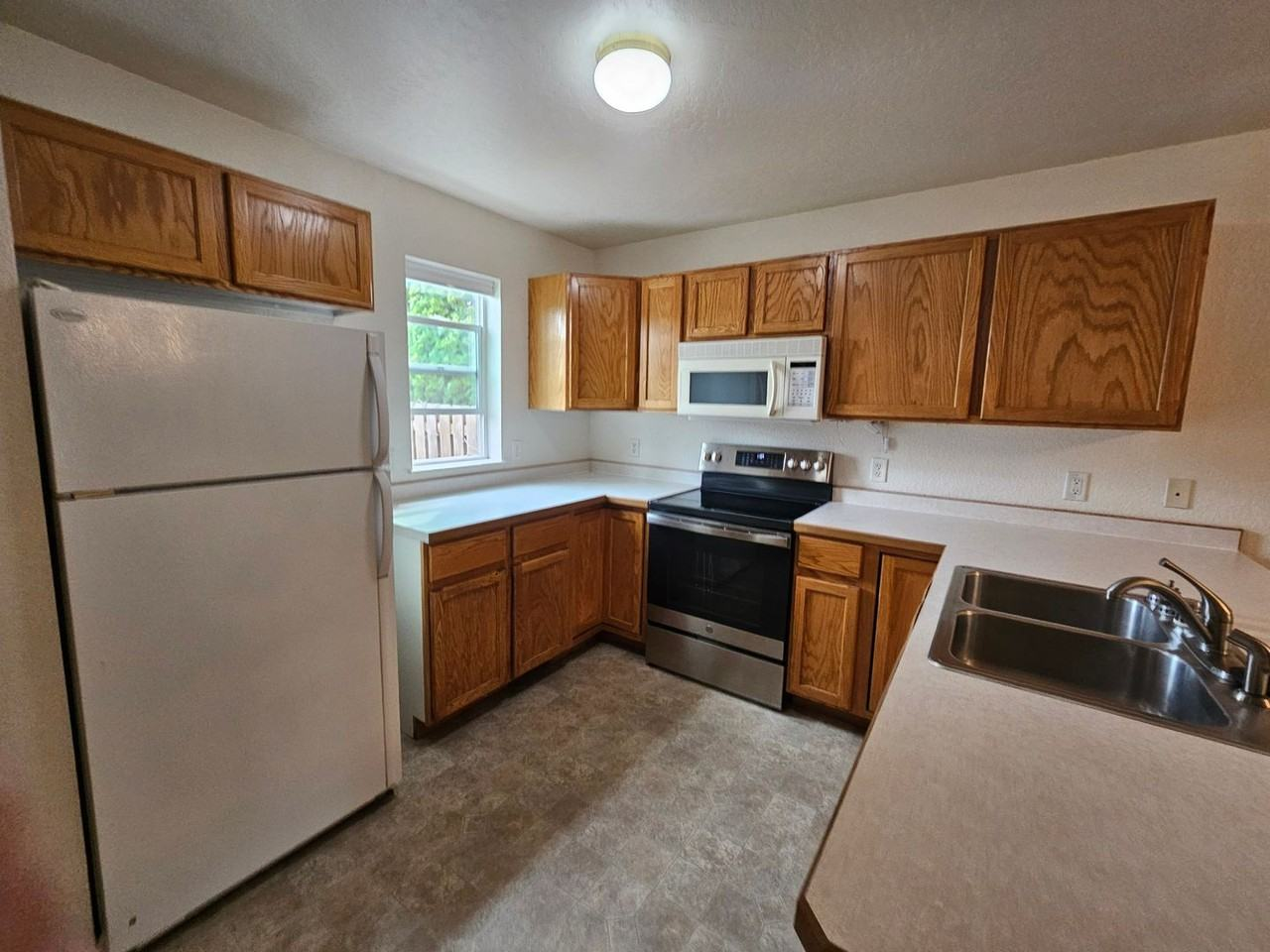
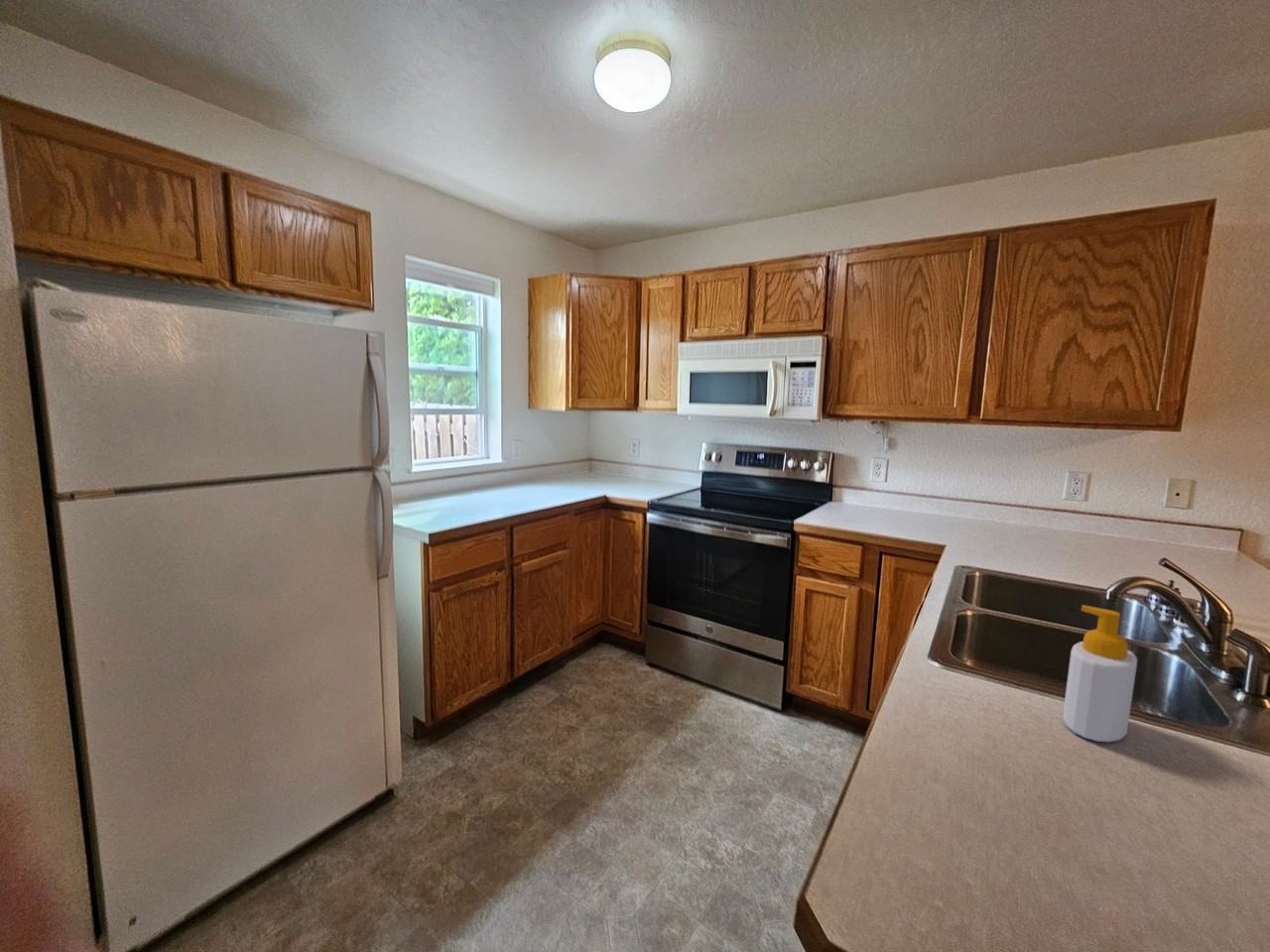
+ soap bottle [1062,604,1138,743]
